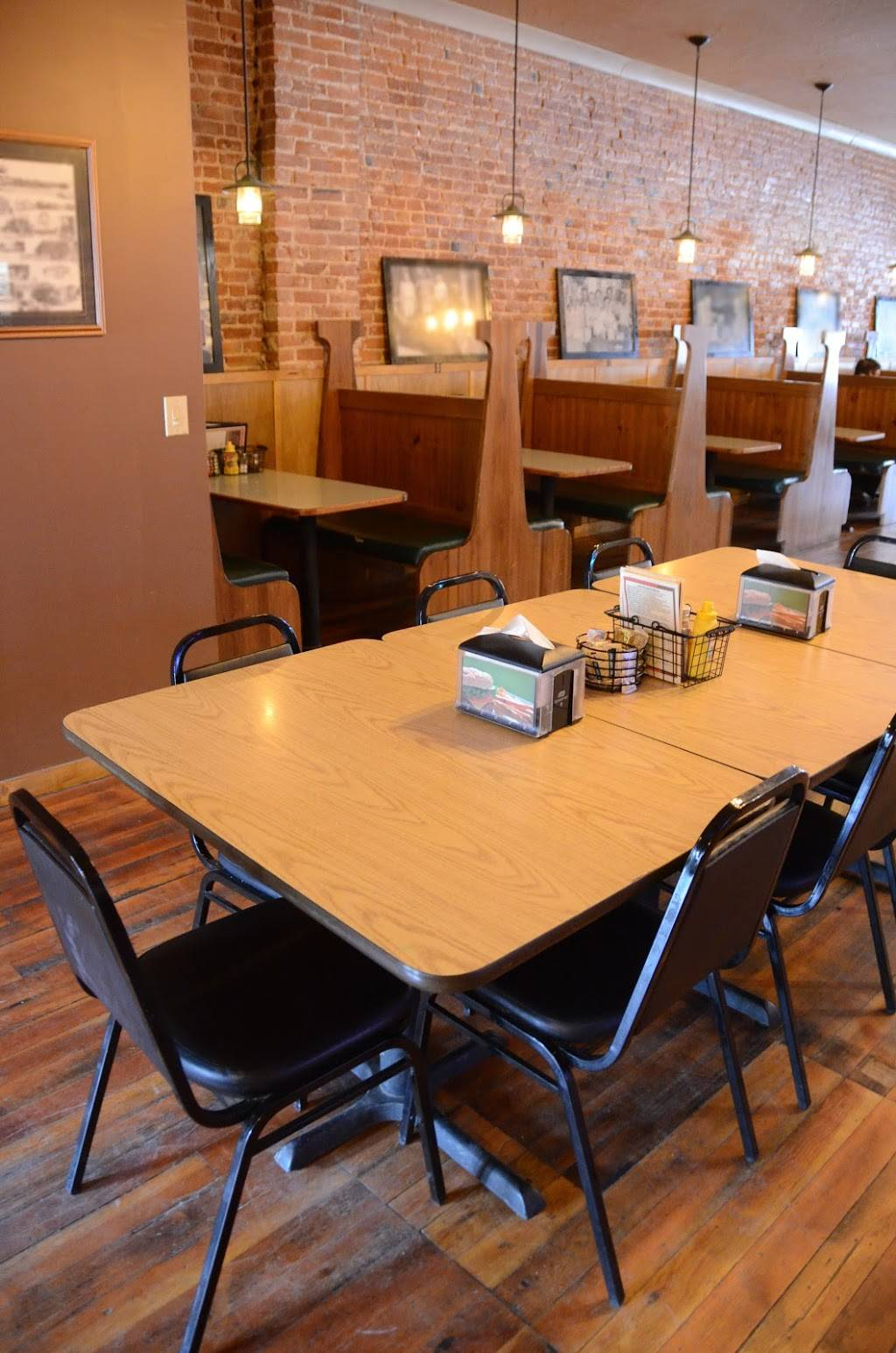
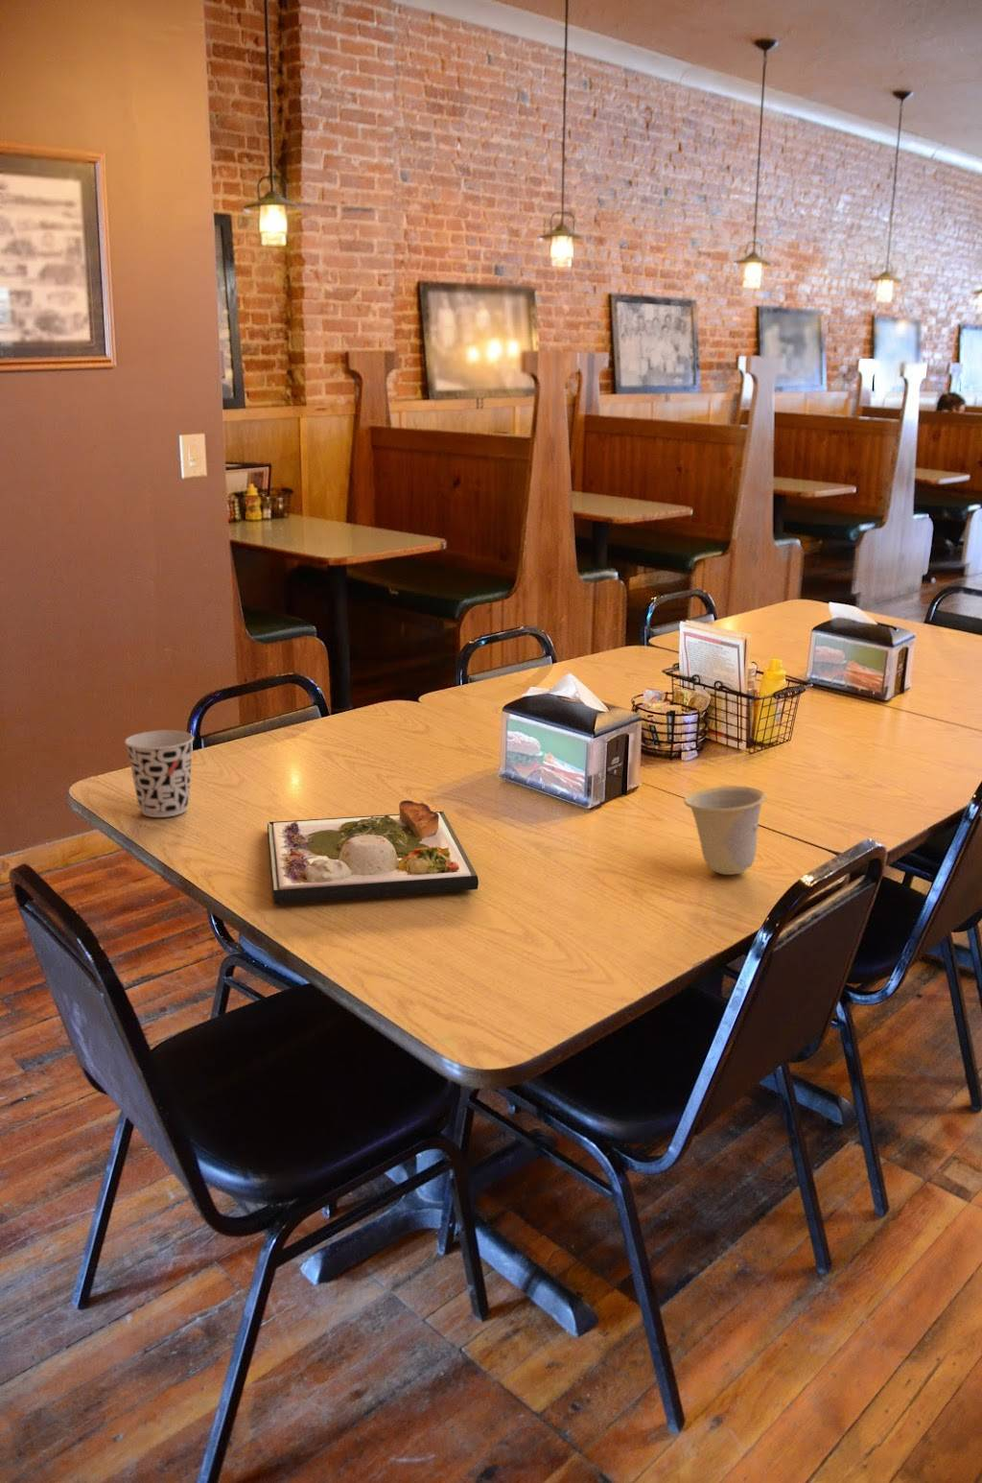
+ dinner plate [266,799,479,905]
+ cup [683,785,768,876]
+ cup [124,729,195,819]
